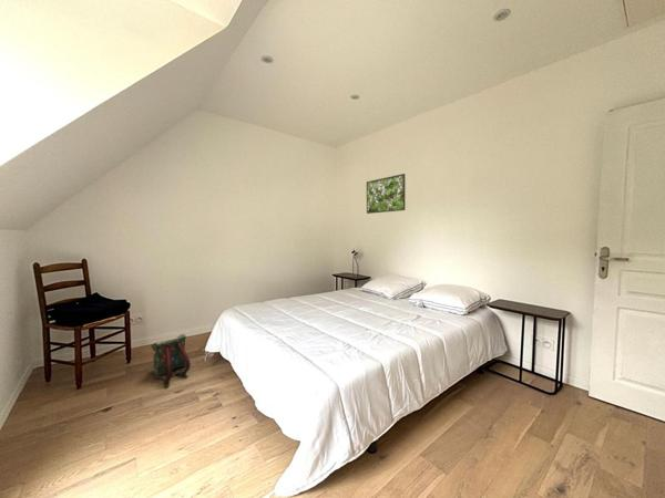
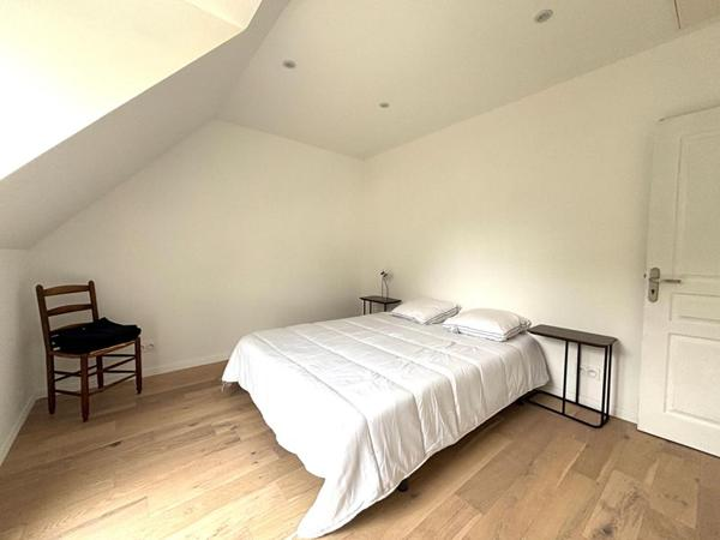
- backpack [150,333,192,390]
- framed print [366,173,406,215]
